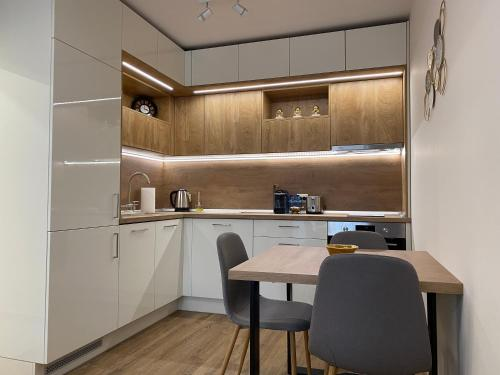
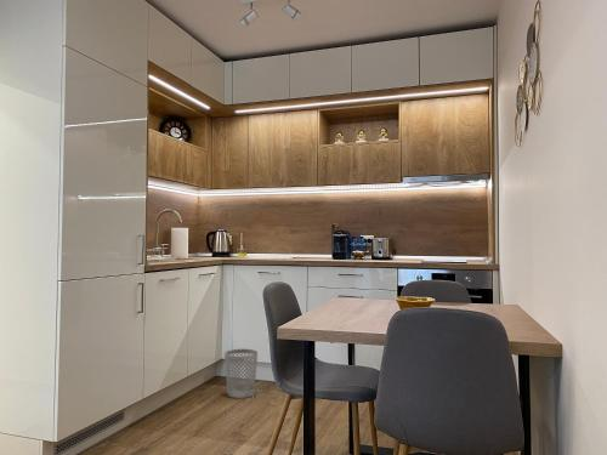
+ wastebasket [223,348,259,399]
